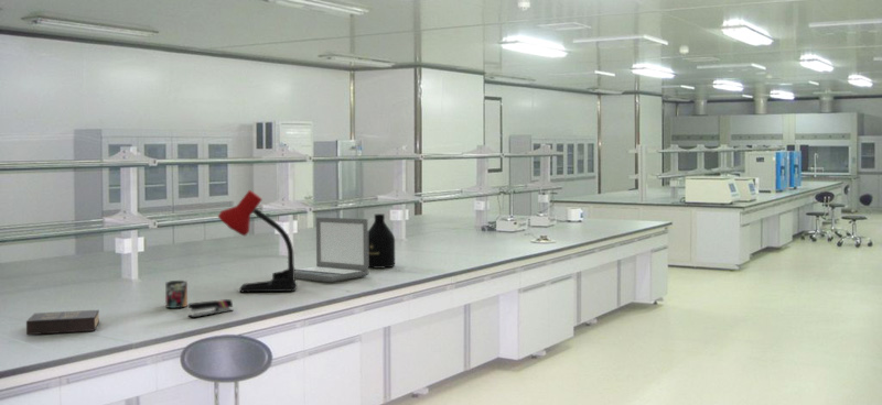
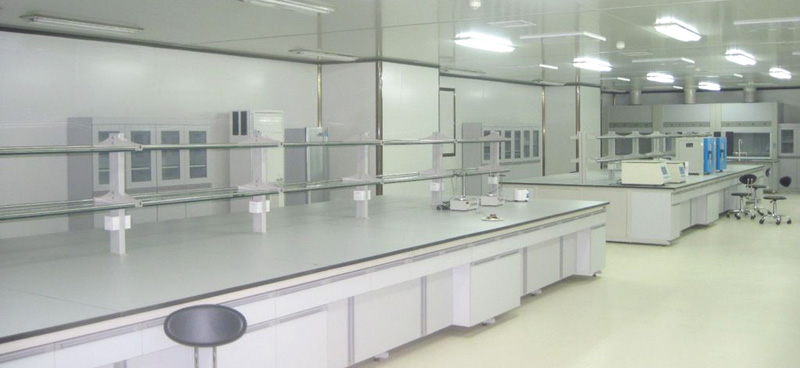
- hardback book [25,309,100,336]
- mug [164,280,189,309]
- laptop [294,216,369,283]
- stapler [187,298,234,319]
- bottle [368,212,396,270]
- desk lamp [217,189,298,293]
